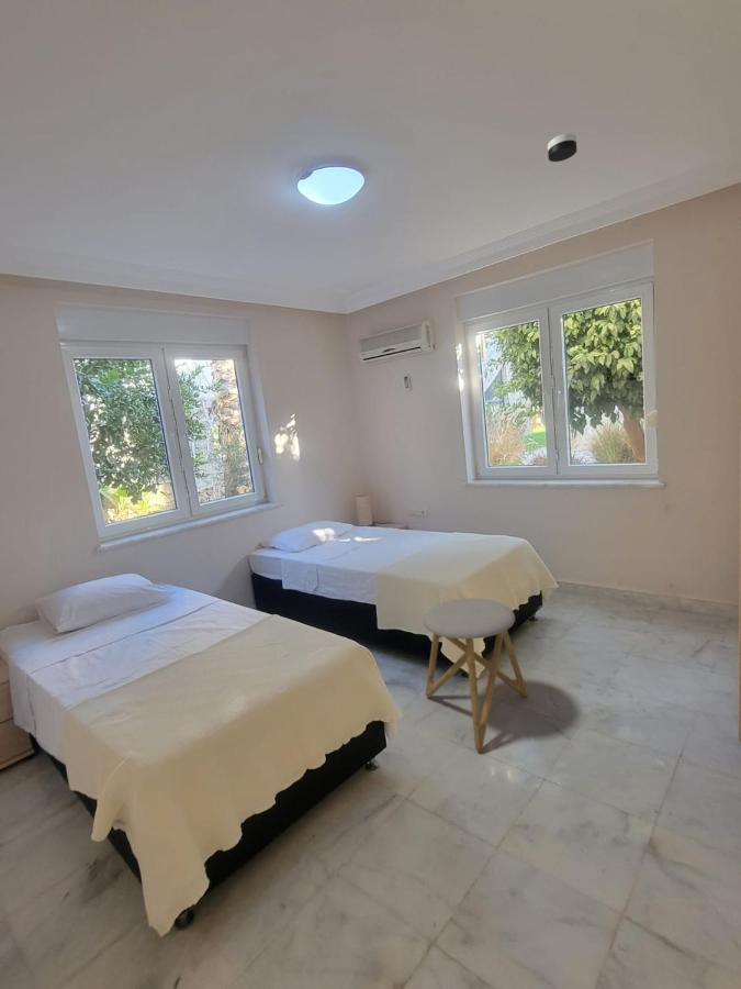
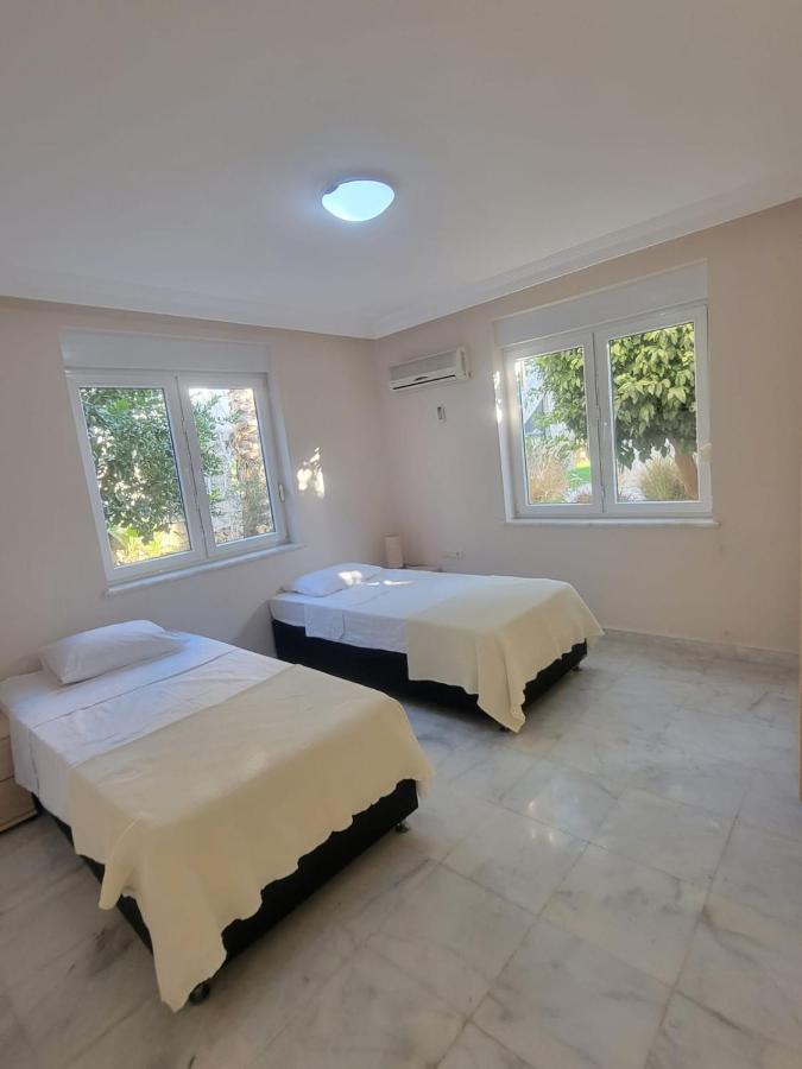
- smoke detector [547,132,577,163]
- stool [423,598,529,752]
